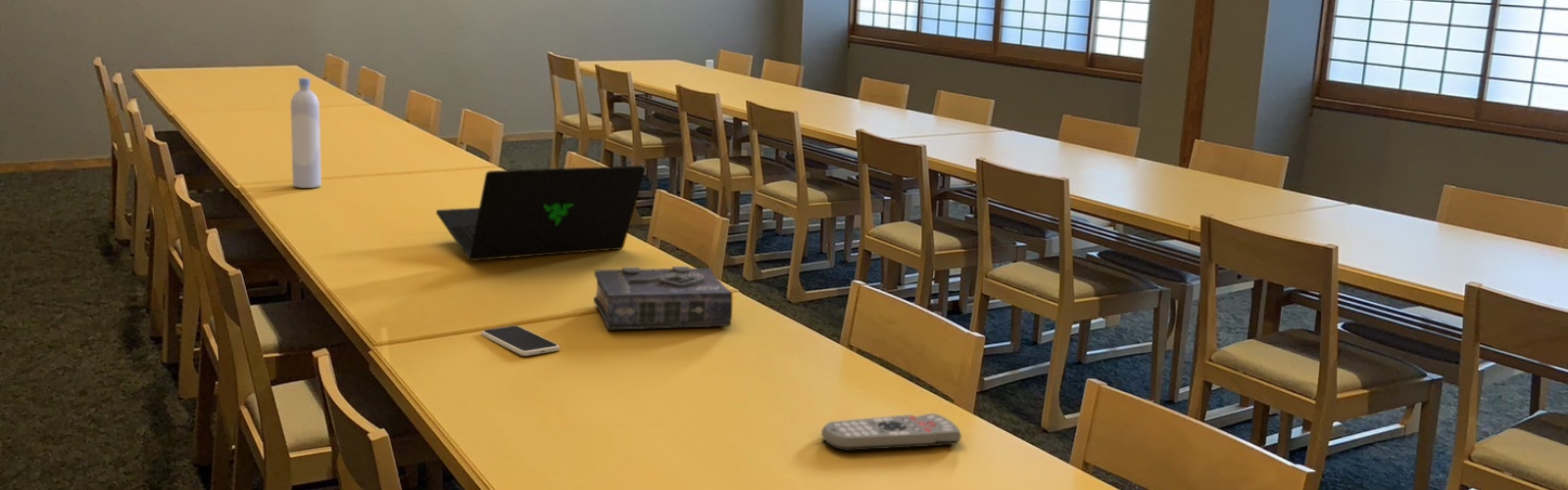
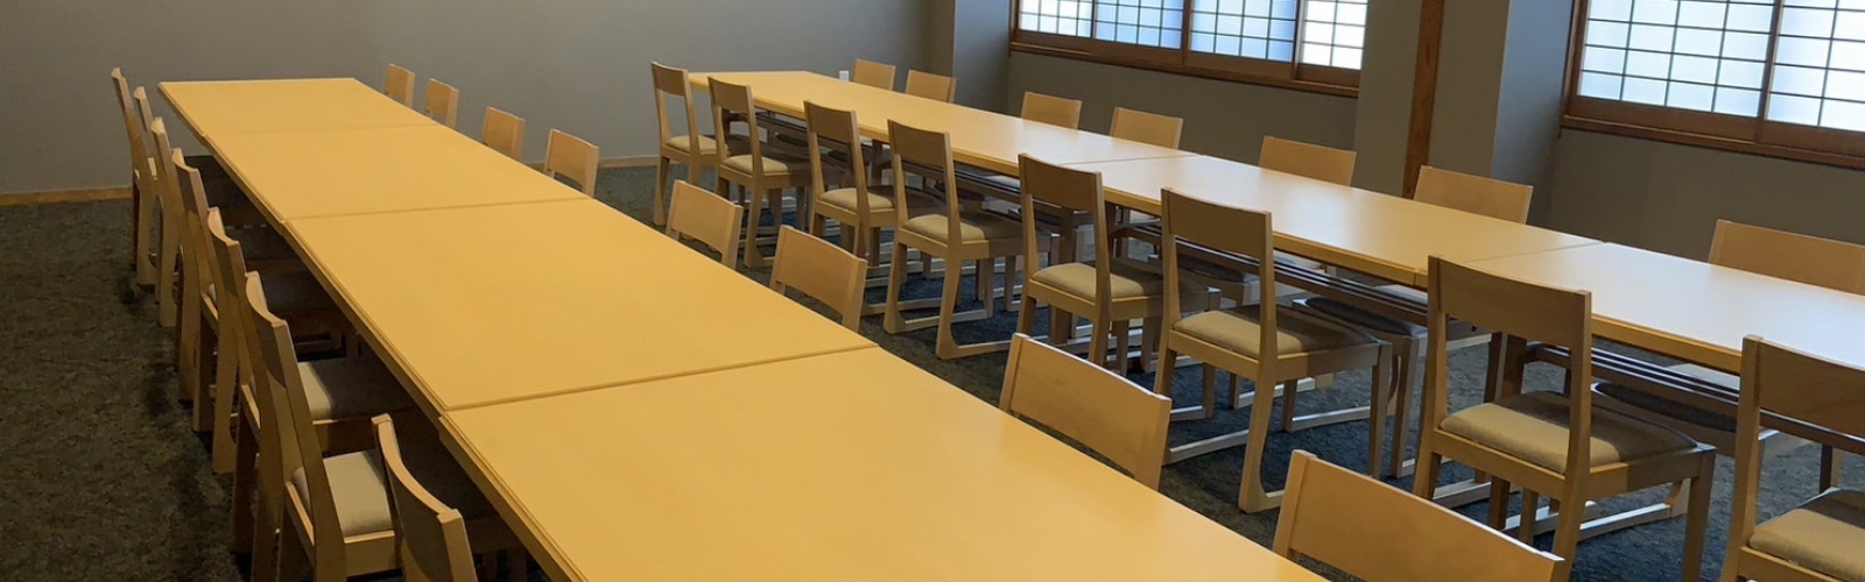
- bottle [290,76,322,189]
- laptop [435,165,647,262]
- book [593,266,733,331]
- smartphone [480,324,561,357]
- remote control [820,413,962,452]
